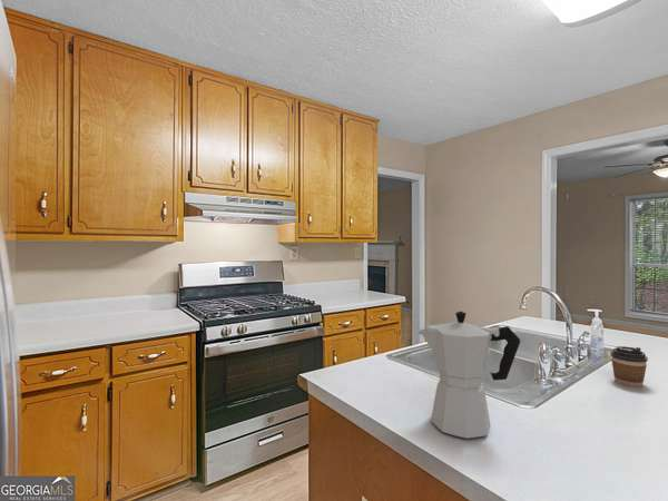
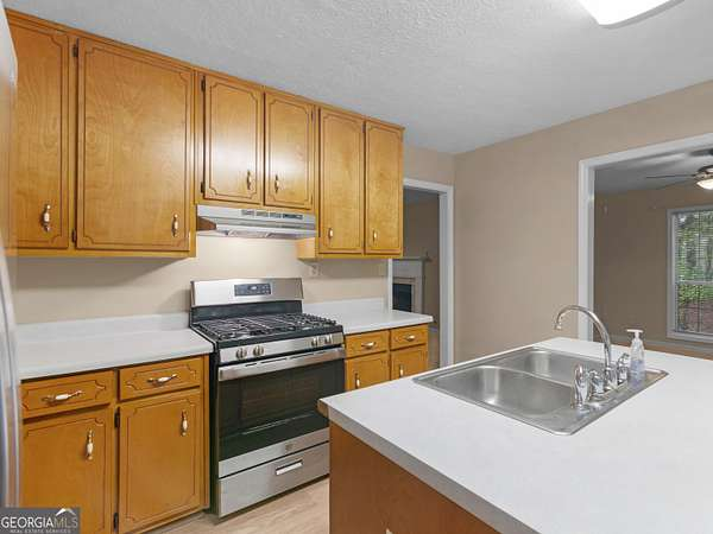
- coffee cup [609,345,649,389]
- moka pot [416,311,521,440]
